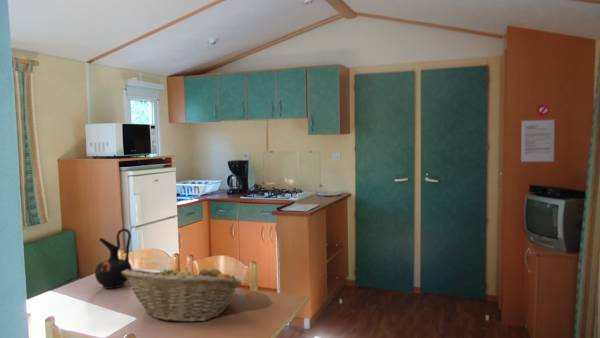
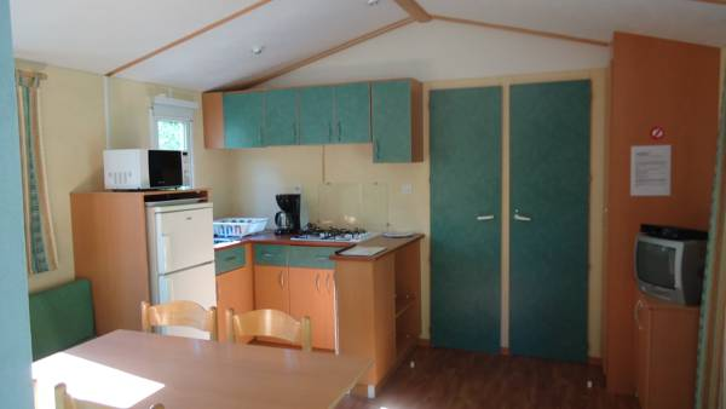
- fruit basket [122,262,243,323]
- ceramic jug [94,228,133,290]
